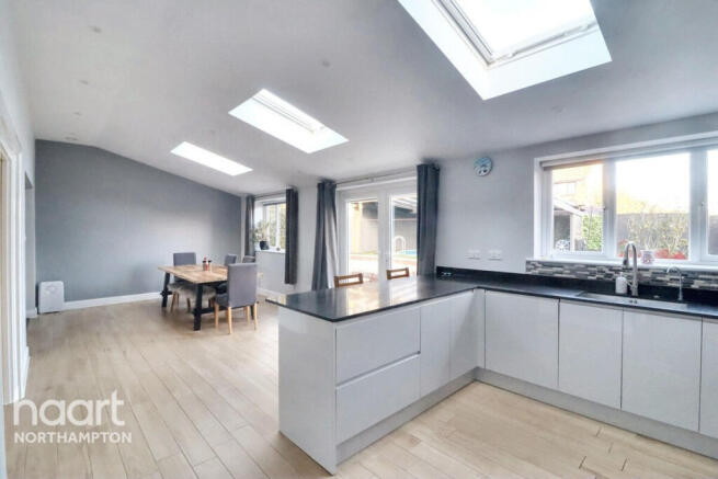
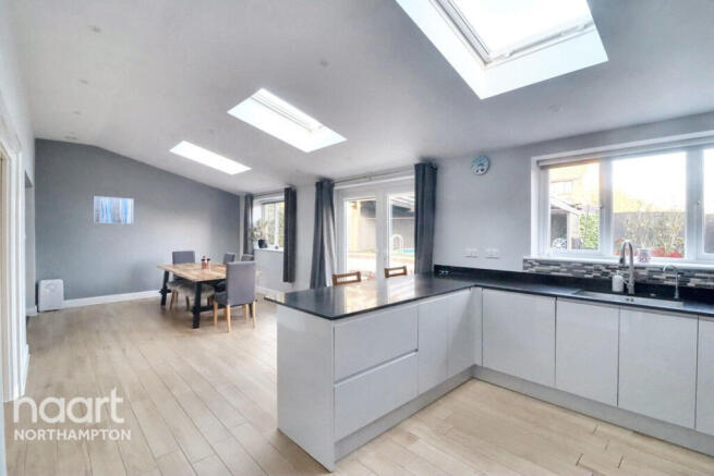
+ wall art [93,195,135,225]
